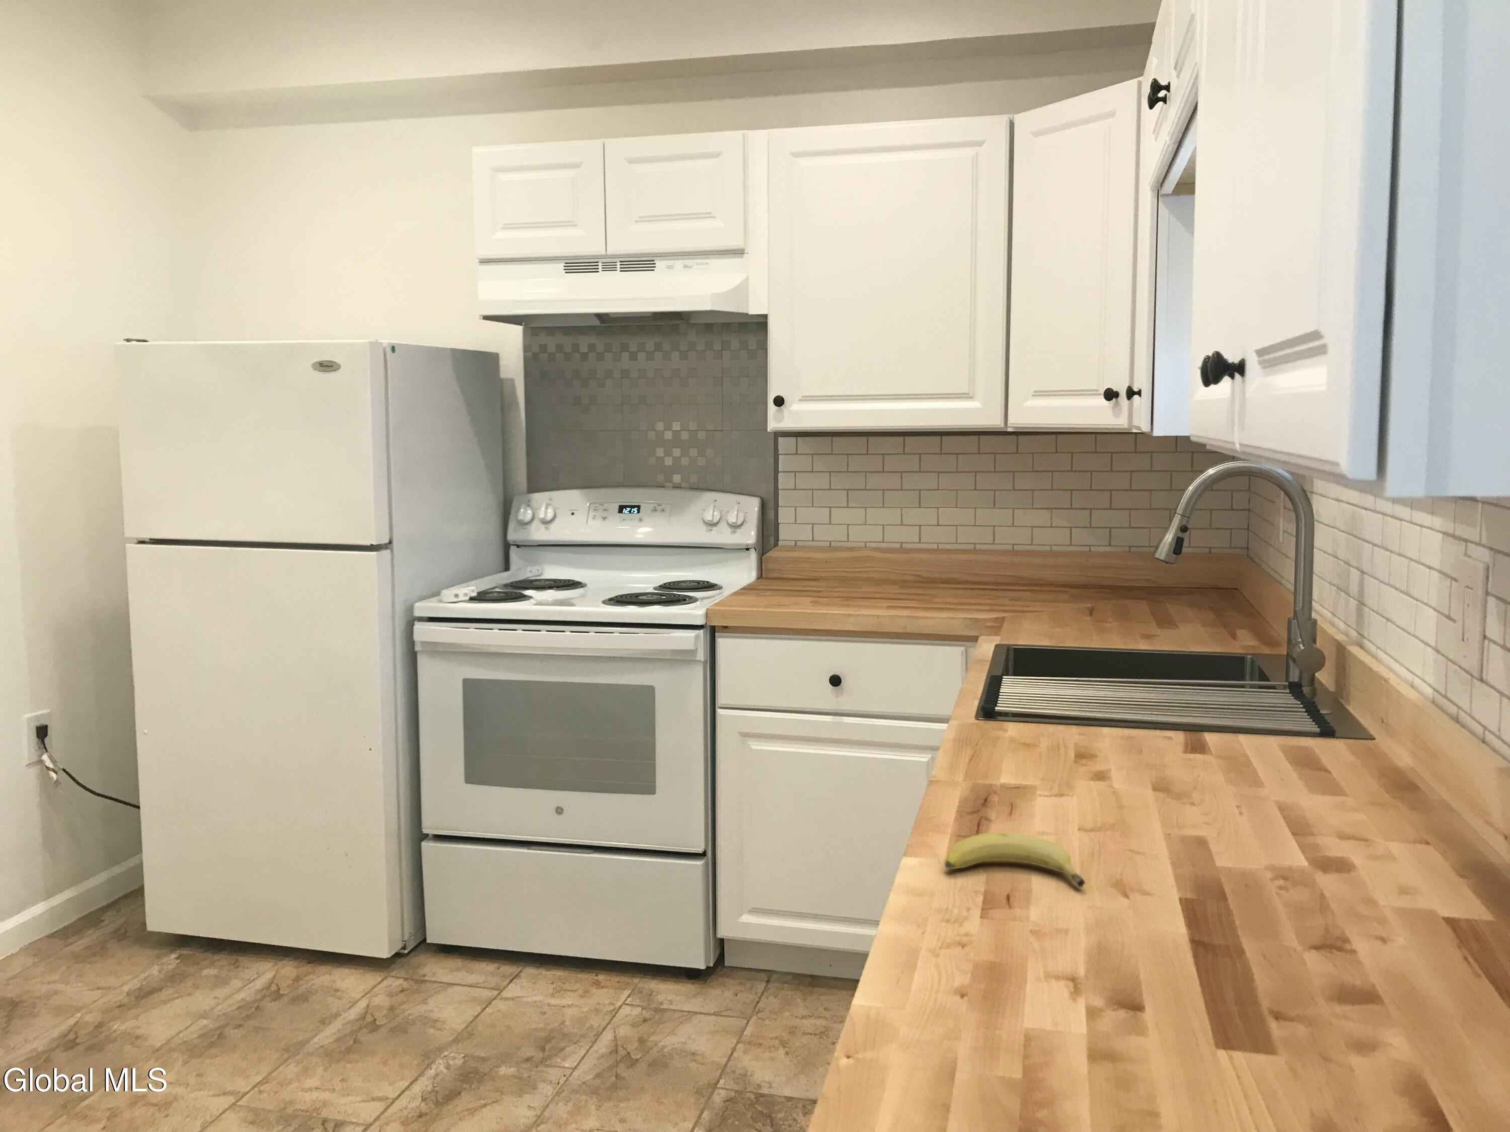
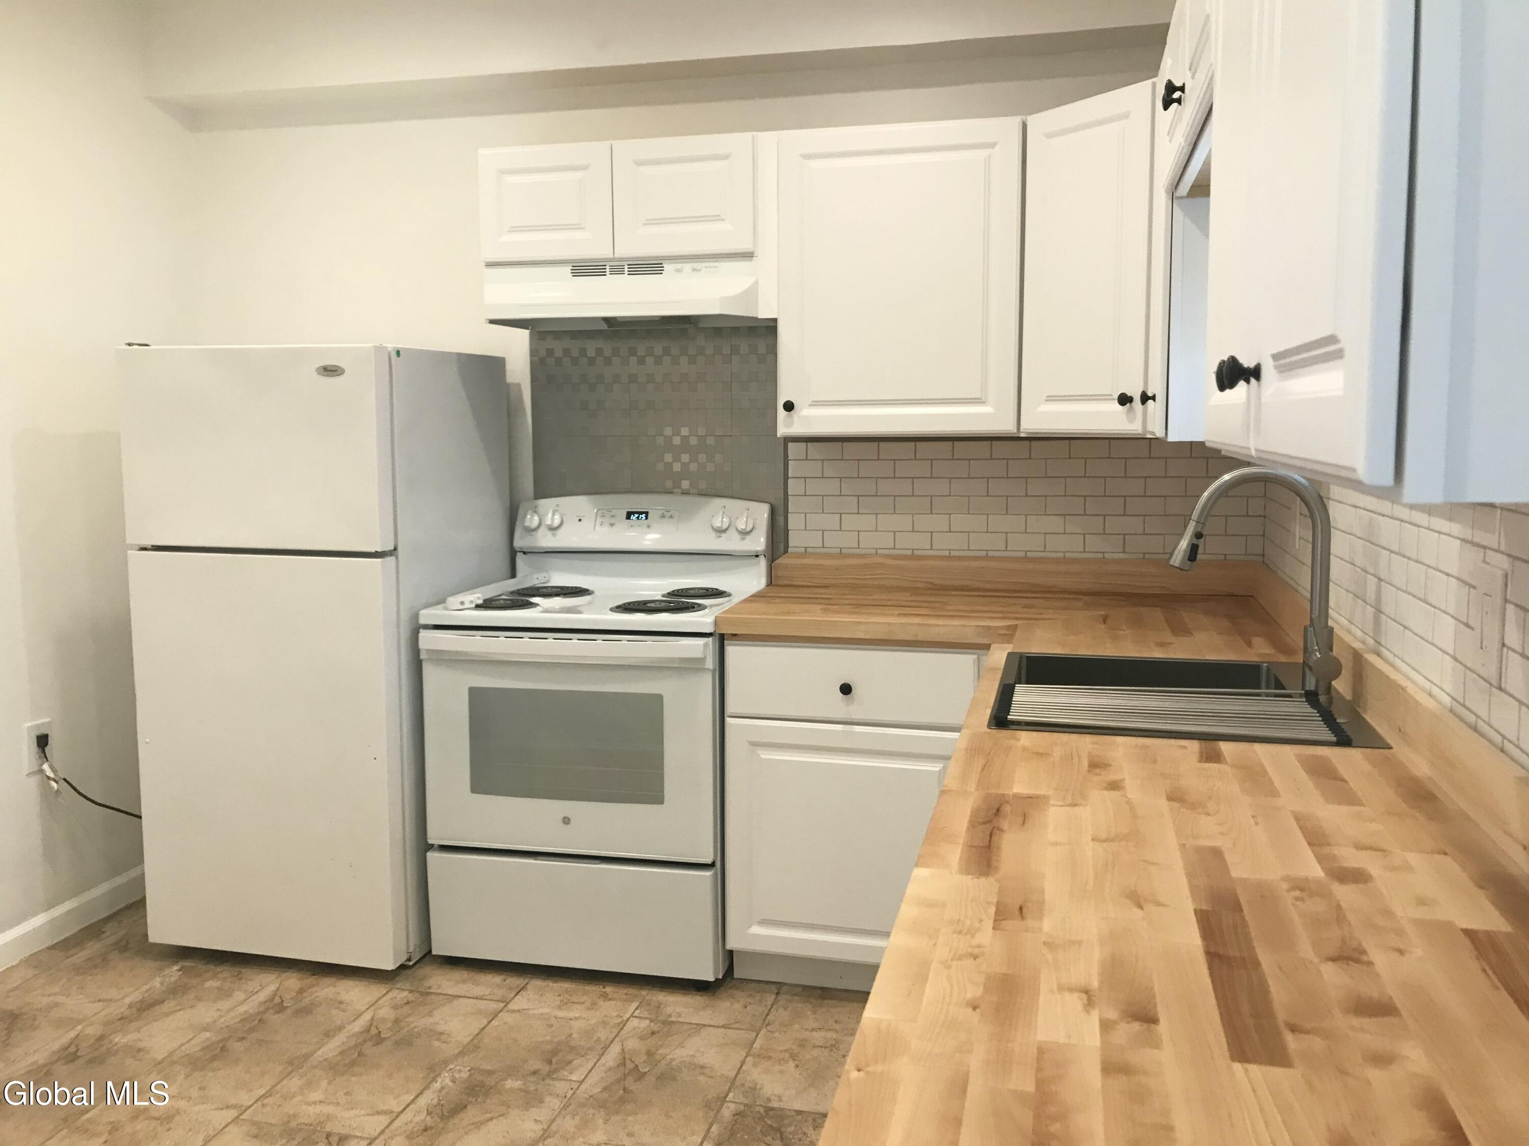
- fruit [944,831,1087,888]
